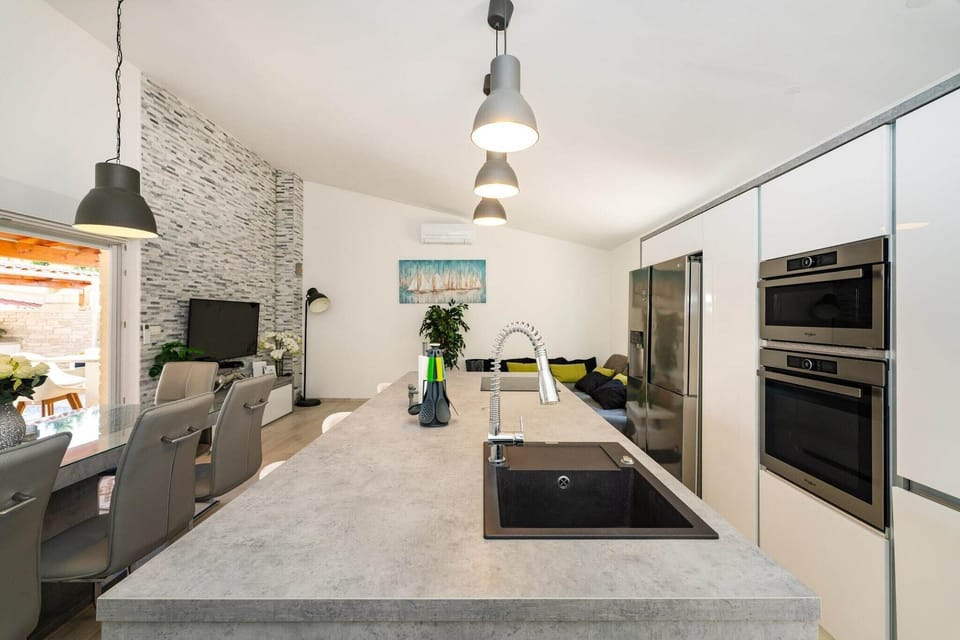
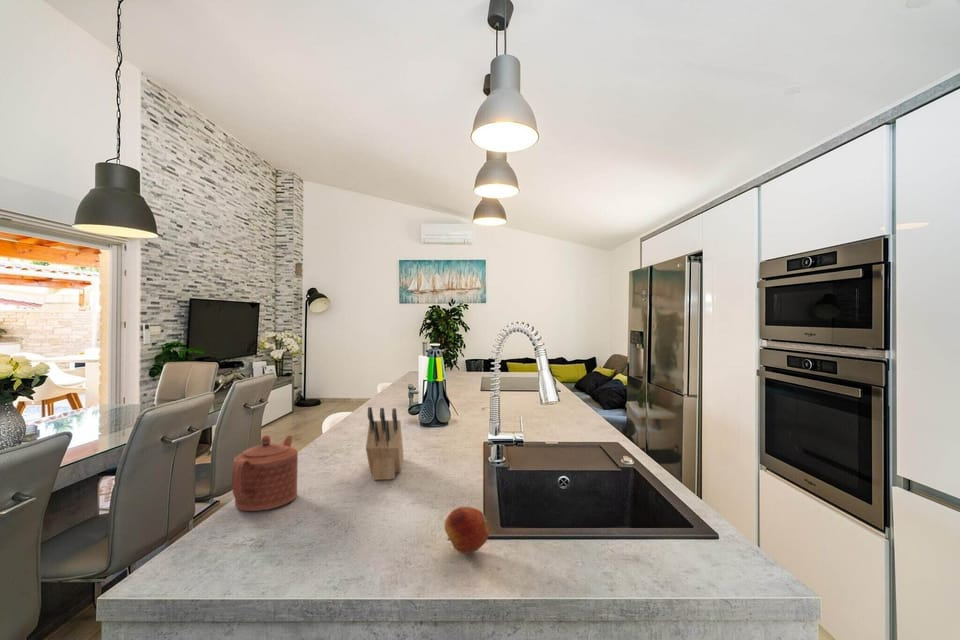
+ knife block [365,406,405,481]
+ fruit [443,506,490,555]
+ teapot [231,434,299,512]
